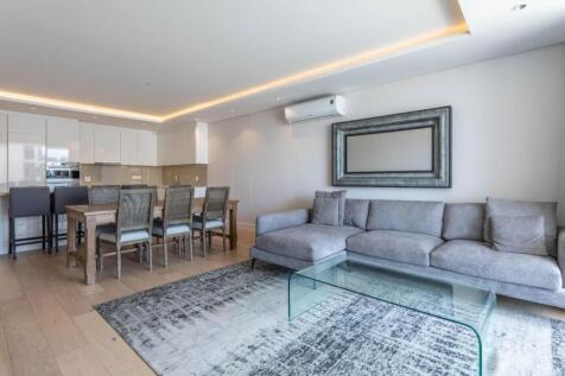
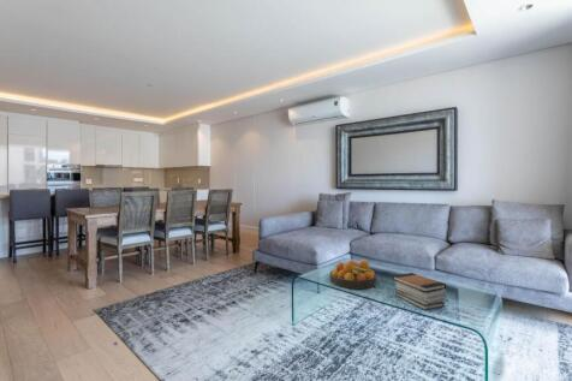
+ fruit bowl [328,258,377,290]
+ book stack [392,272,447,311]
